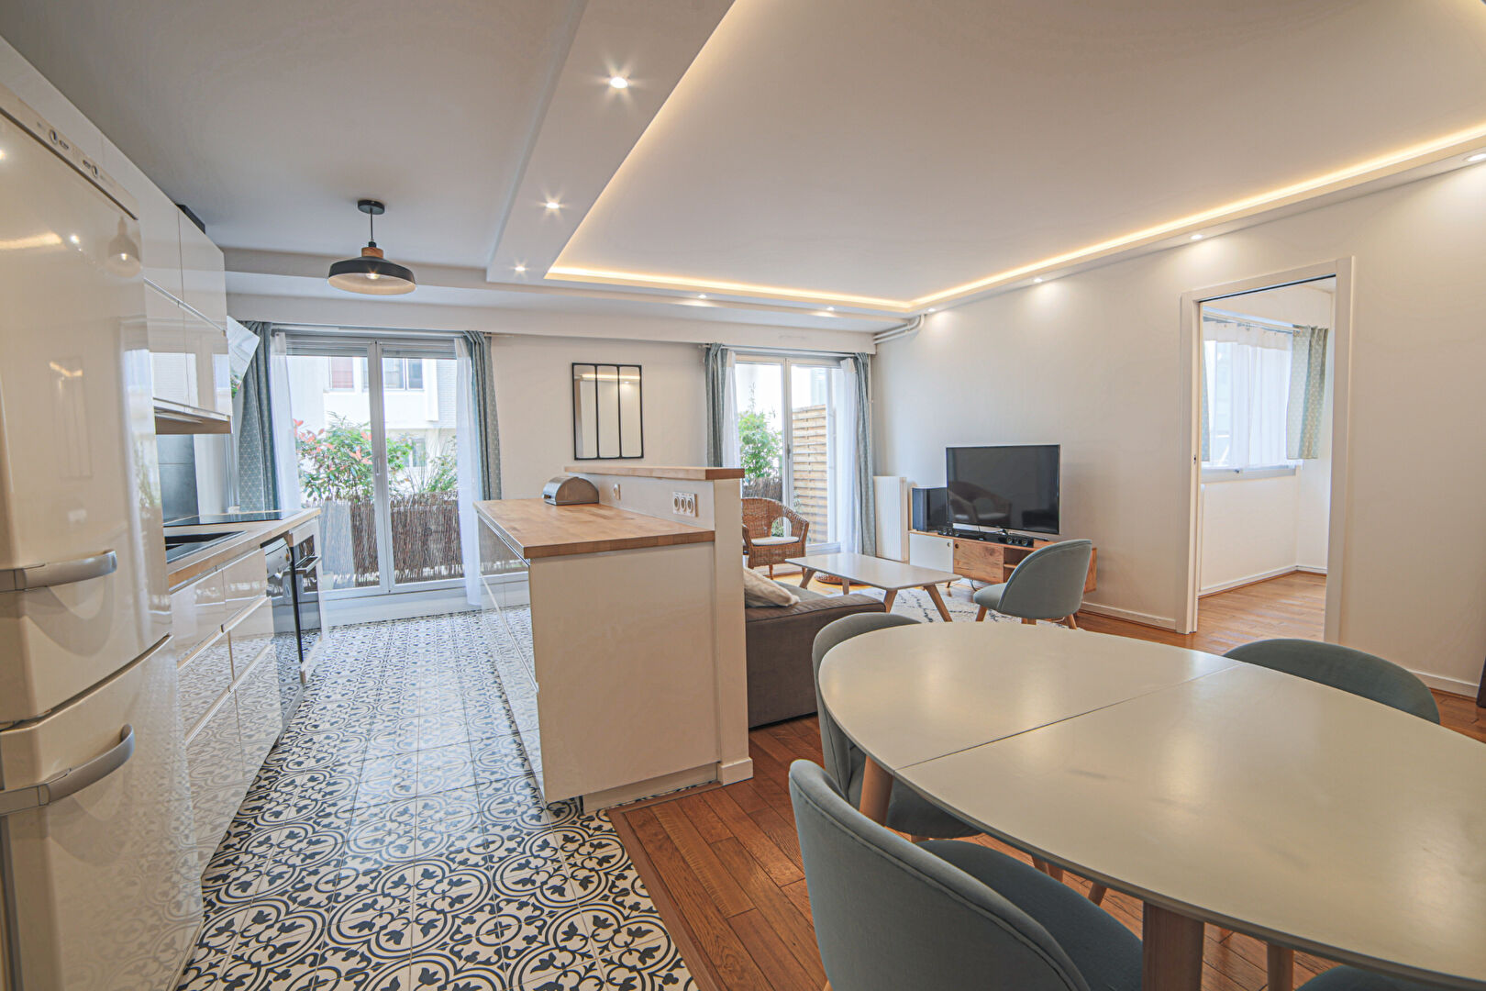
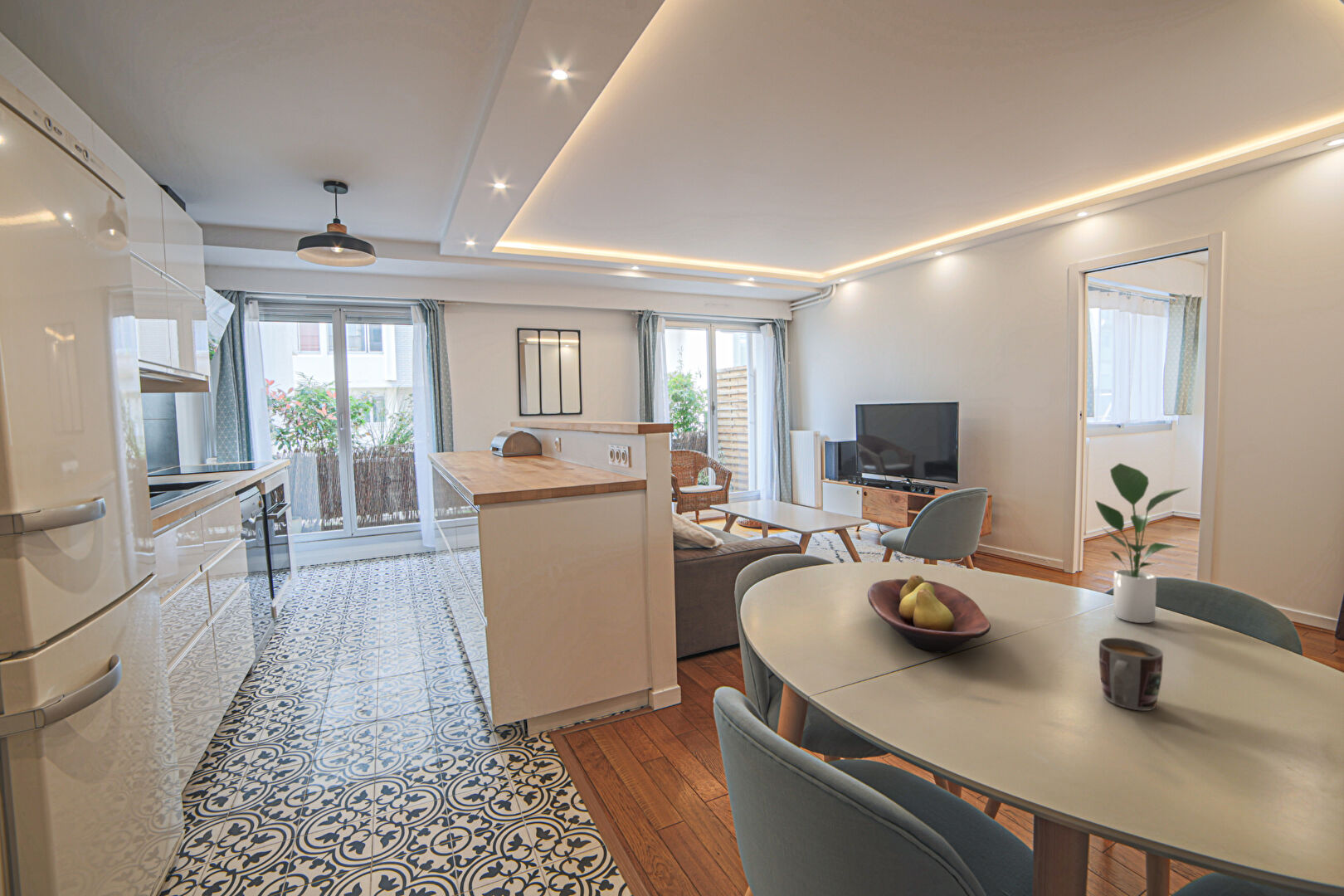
+ fruit bowl [867,574,991,654]
+ mug [1098,637,1164,712]
+ potted plant [1094,462,1190,624]
